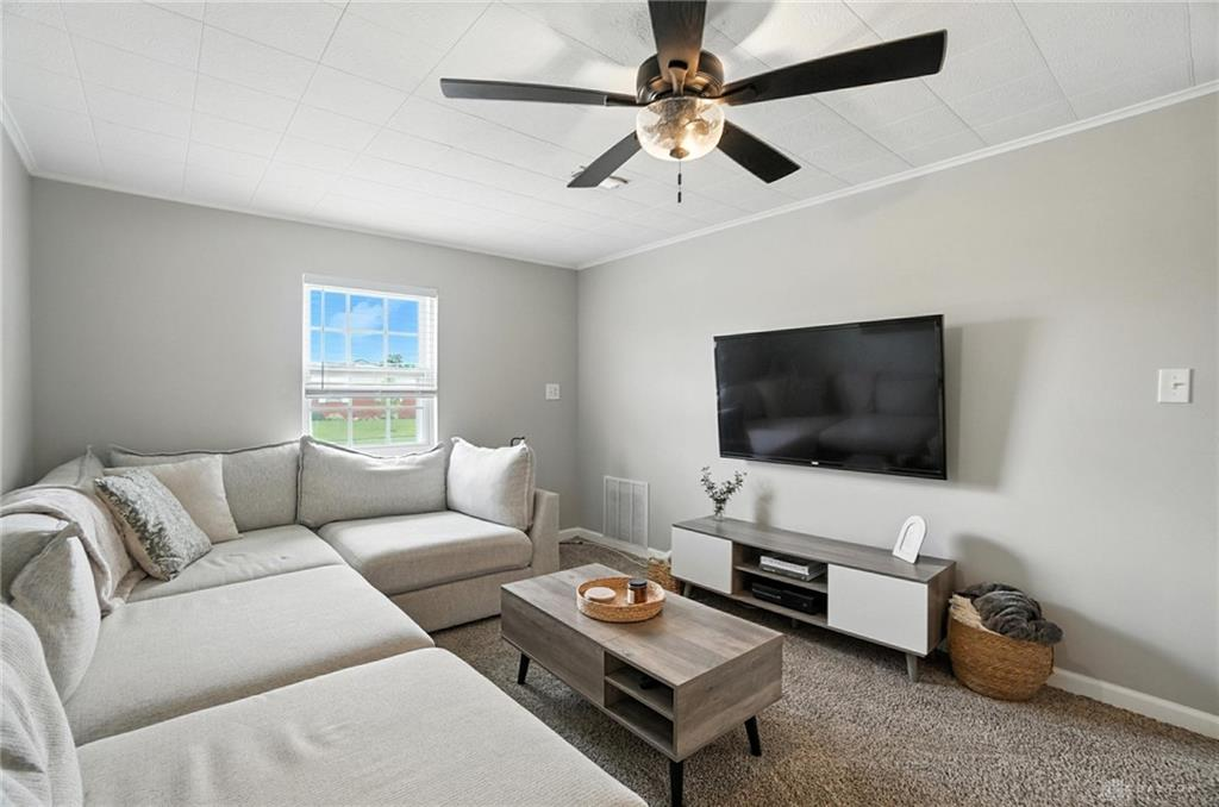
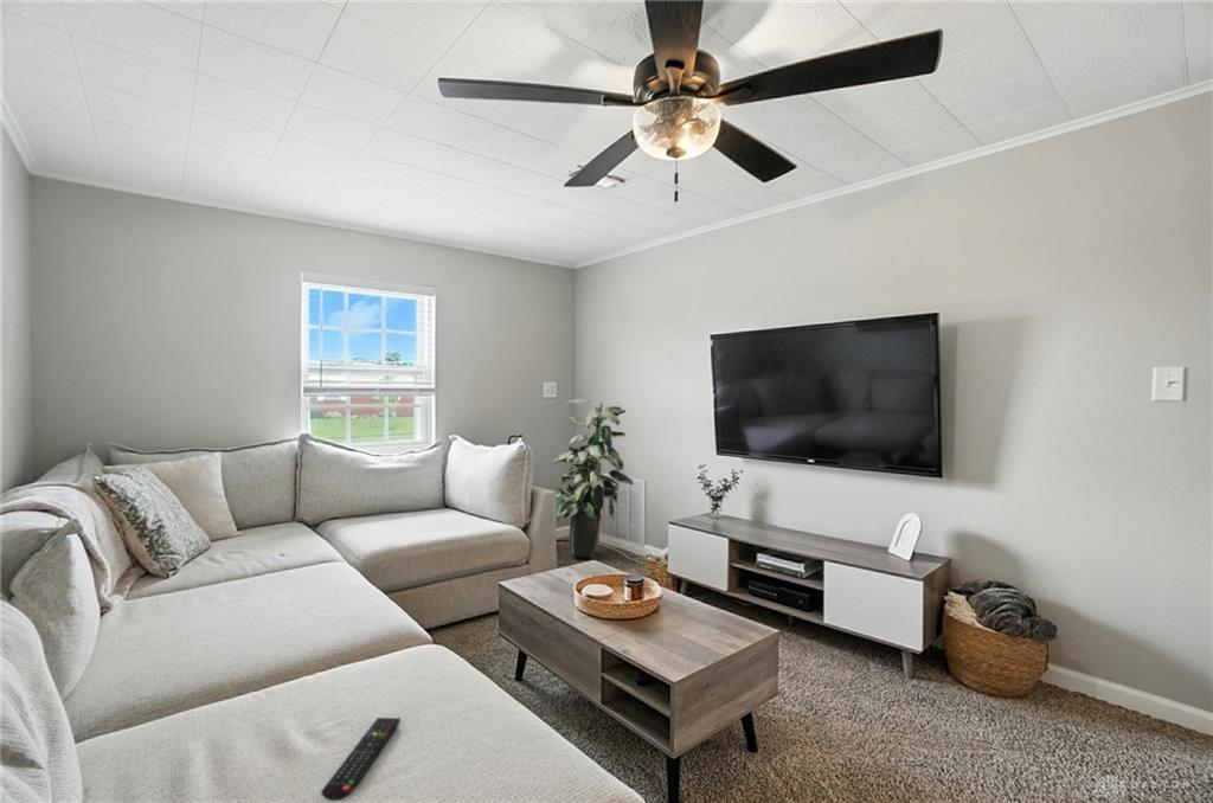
+ remote control [320,717,402,802]
+ indoor plant [552,398,635,559]
